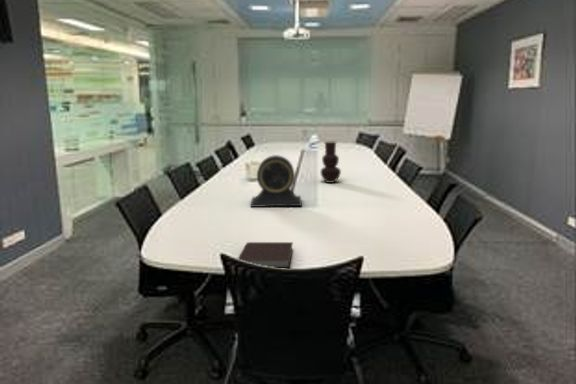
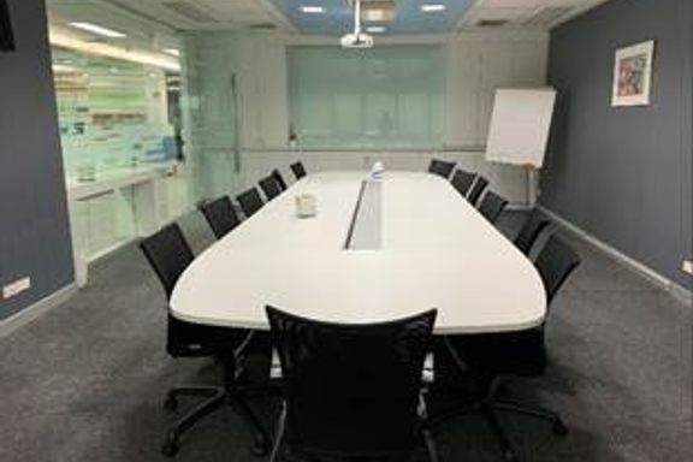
- notebook [237,241,294,269]
- speaker [250,154,303,208]
- vase [319,141,342,184]
